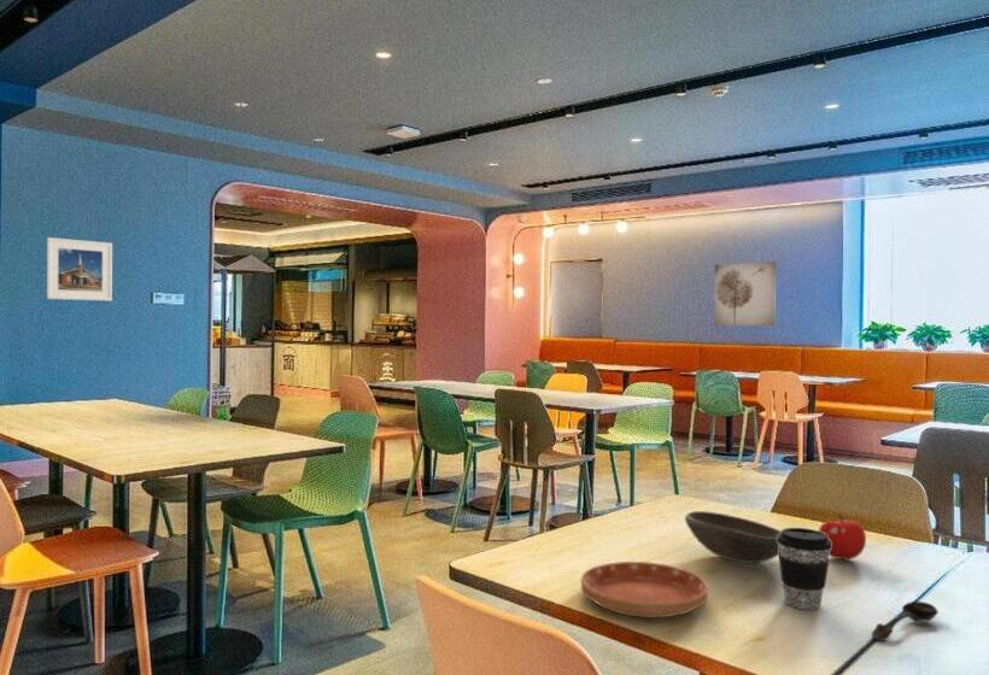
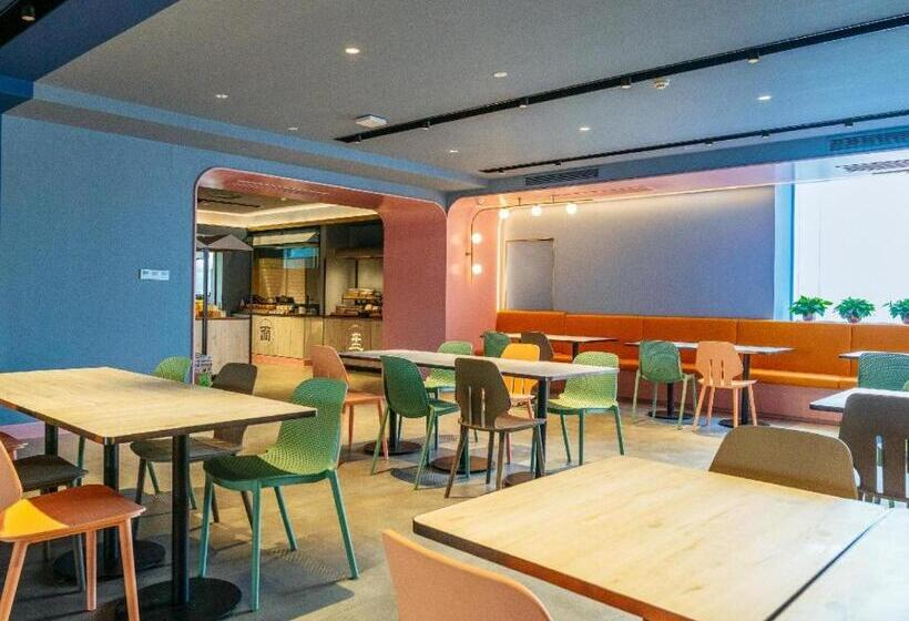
- saucer [580,560,709,618]
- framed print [46,236,113,303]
- fruit [818,513,867,560]
- bowl [684,510,782,564]
- coffee cup [777,527,831,611]
- spoon [871,600,940,642]
- wall art [713,260,778,327]
